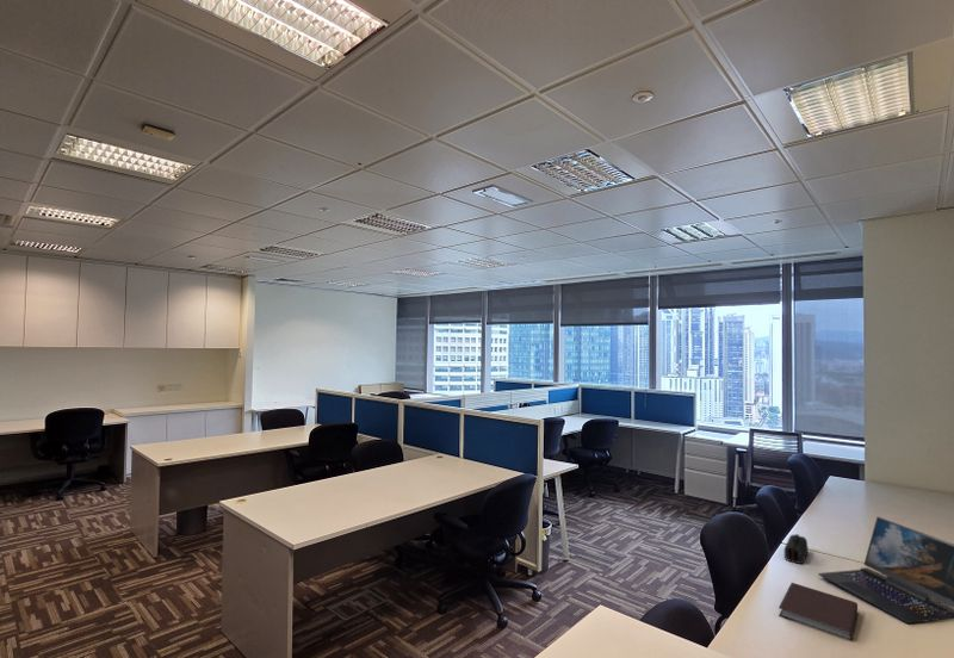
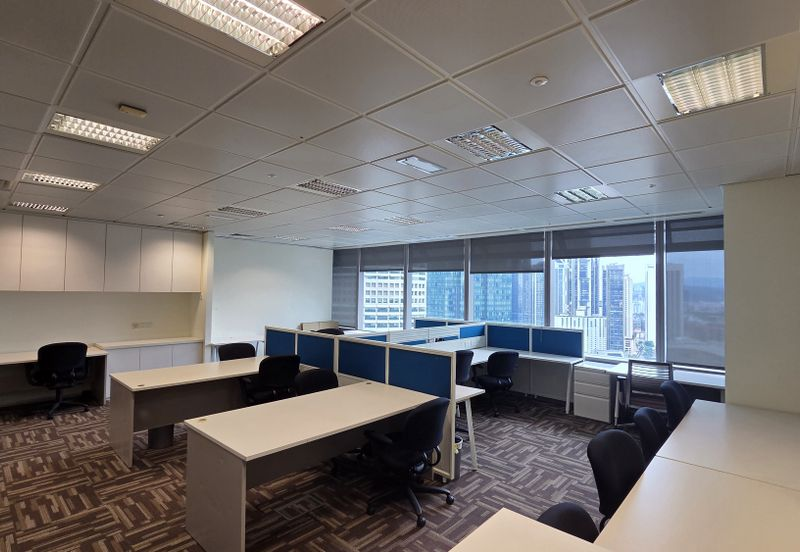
- laptop [817,516,954,625]
- notebook [778,582,859,641]
- pencil case [783,533,810,565]
